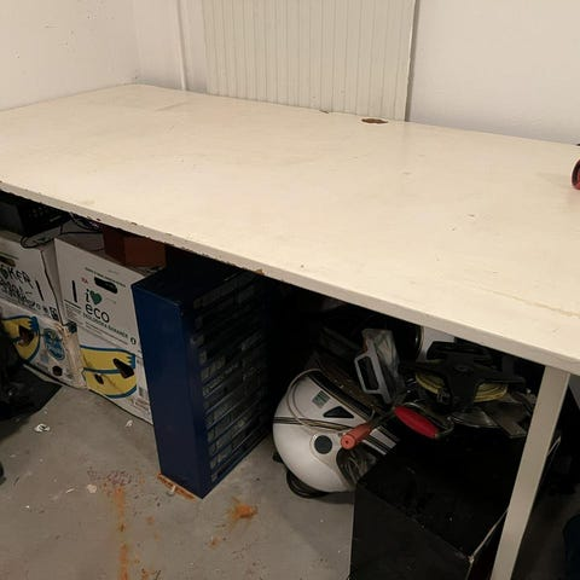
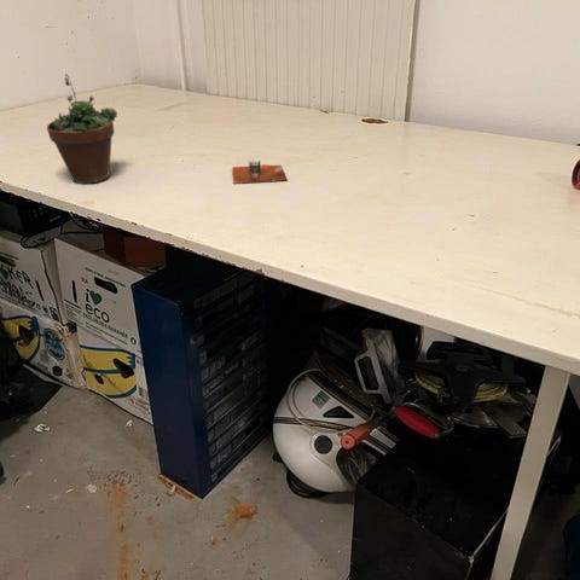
+ cup [231,157,289,185]
+ succulent plant [46,74,118,185]
